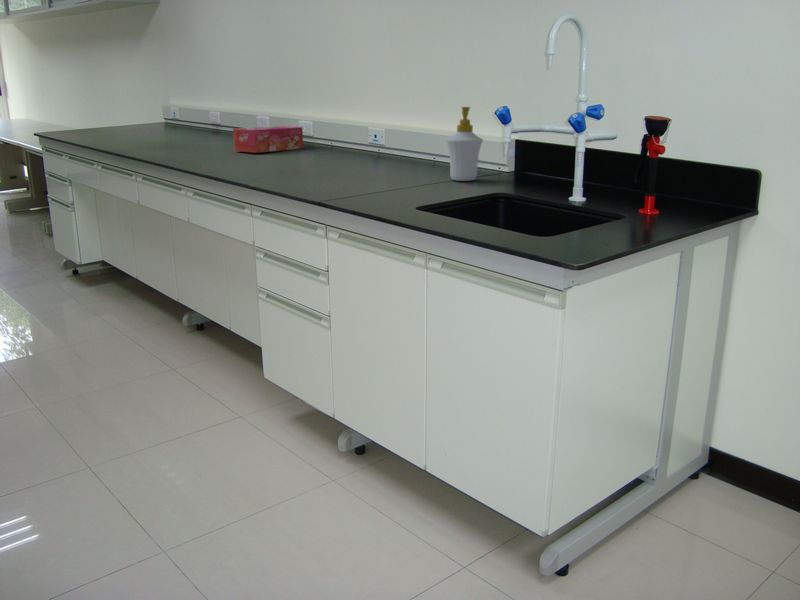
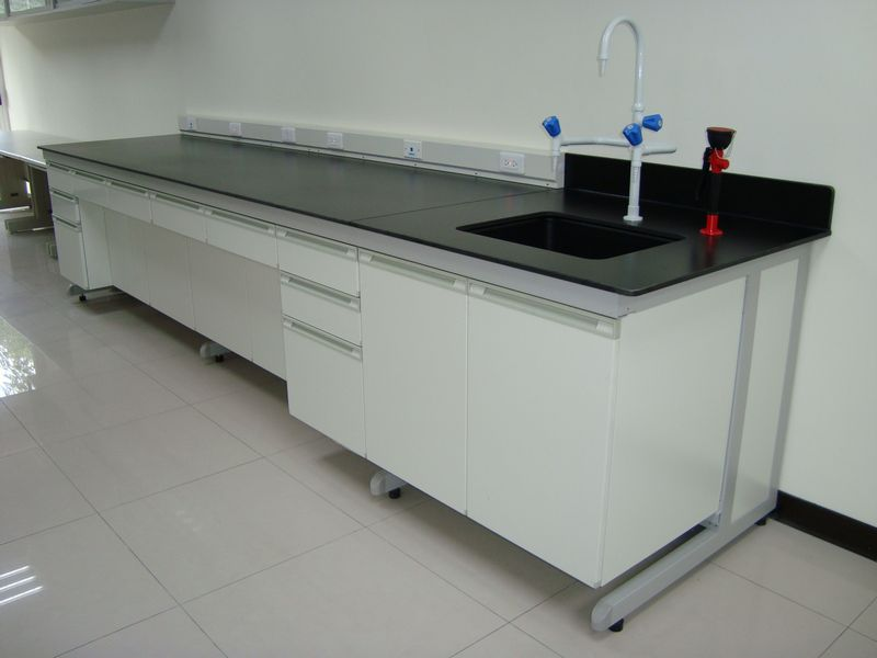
- tissue box [232,125,304,154]
- soap bottle [445,106,484,182]
